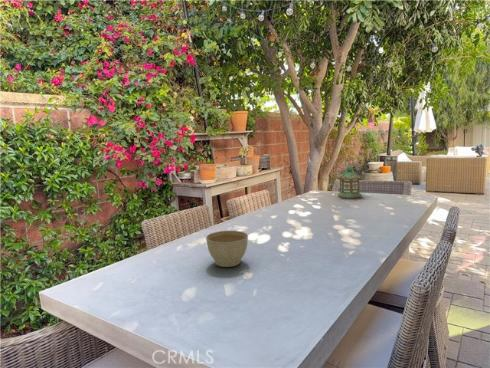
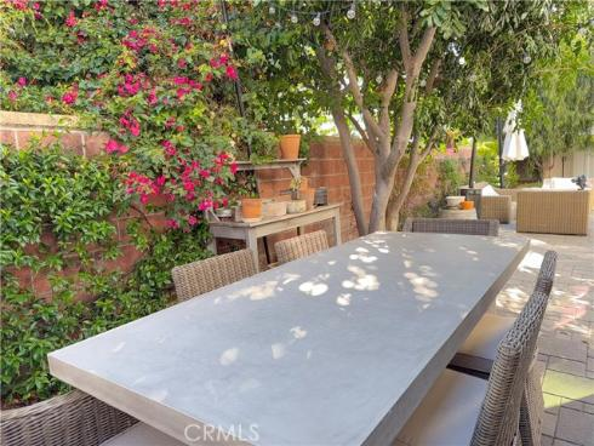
- lantern [334,157,365,199]
- planter bowl [205,230,249,268]
